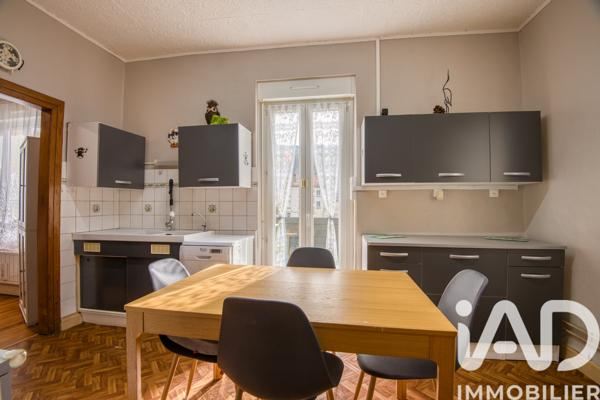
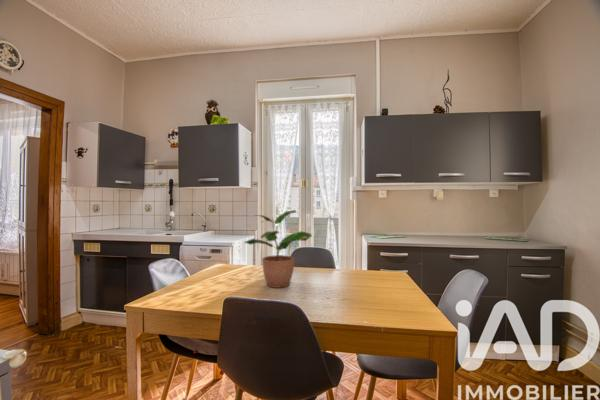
+ potted plant [243,209,313,289]
